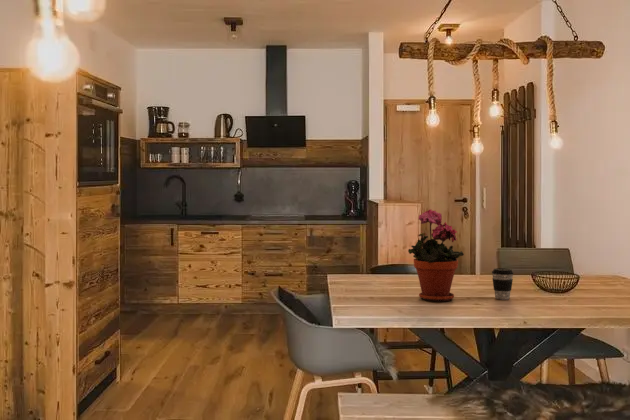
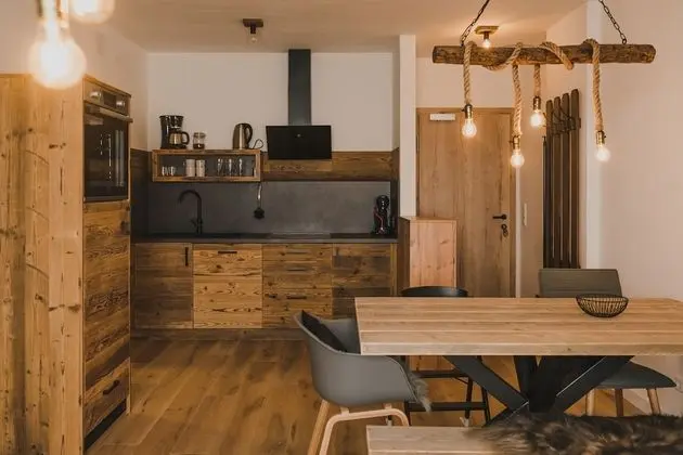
- potted plant [407,208,465,302]
- coffee cup [491,267,515,300]
